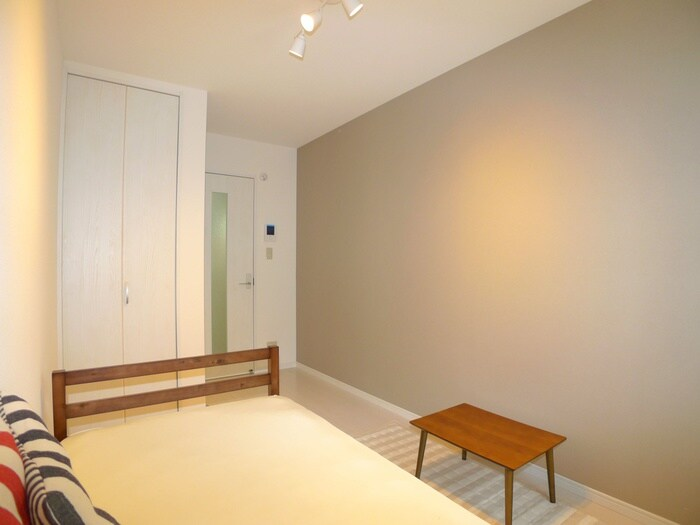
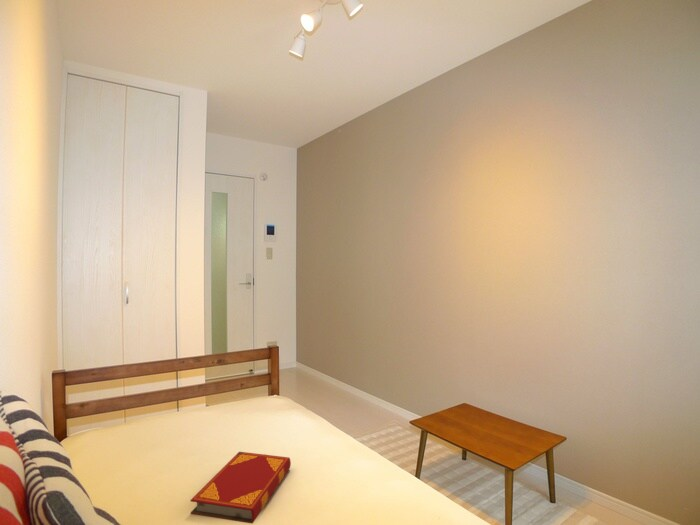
+ hardback book [190,451,292,524]
